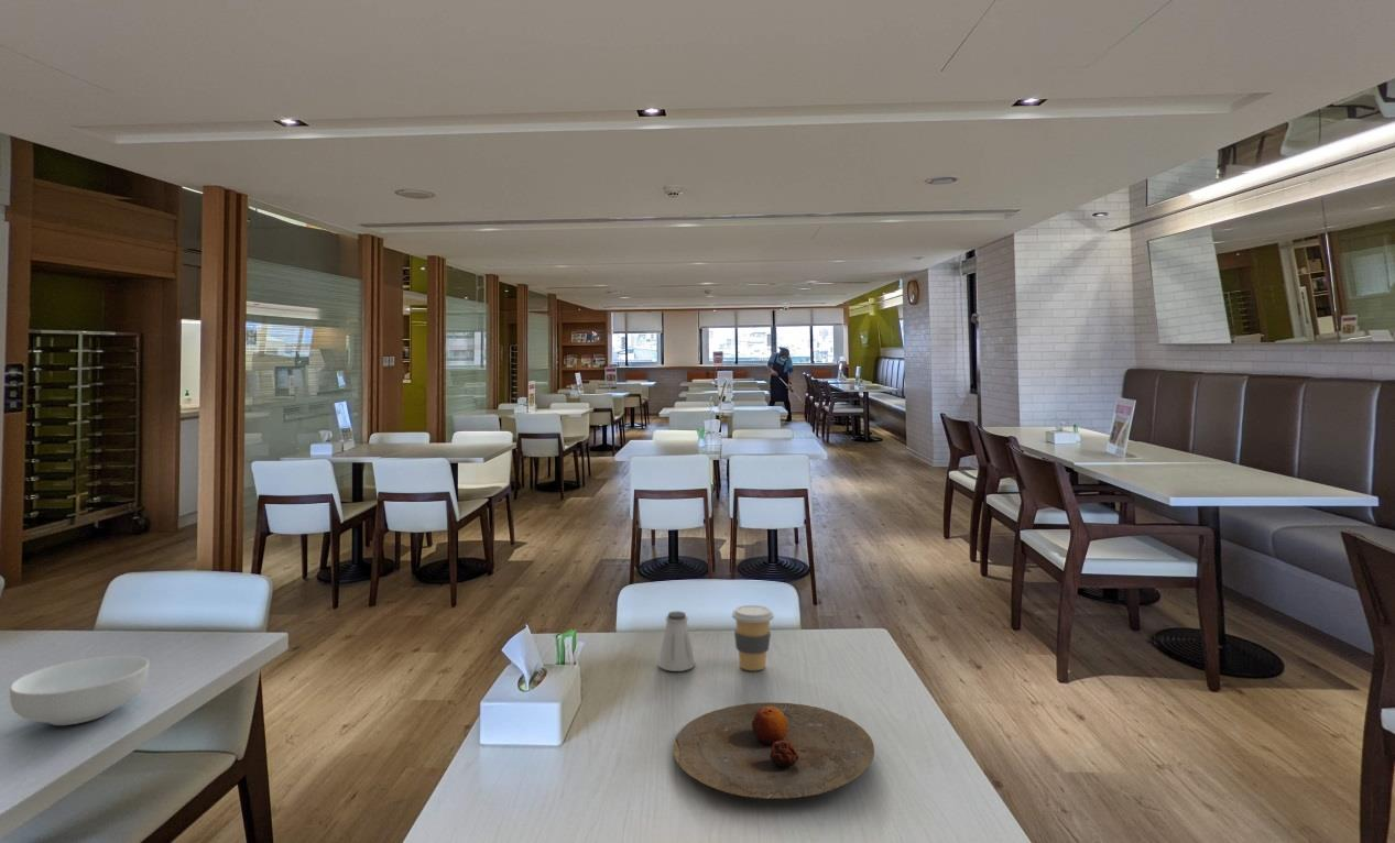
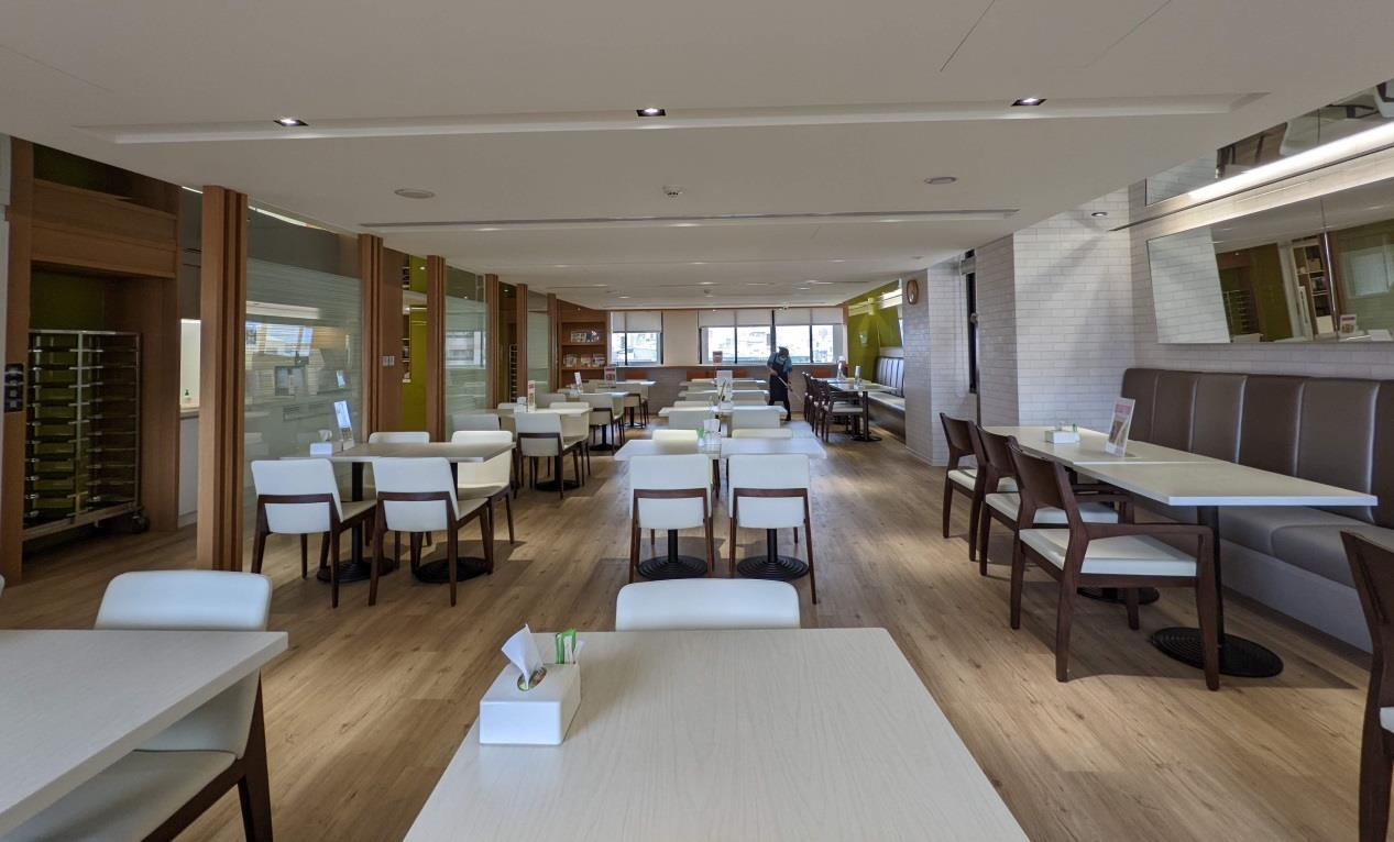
- coffee cup [731,604,775,671]
- saltshaker [657,611,696,672]
- cereal bowl [9,655,151,726]
- plate [673,701,875,800]
